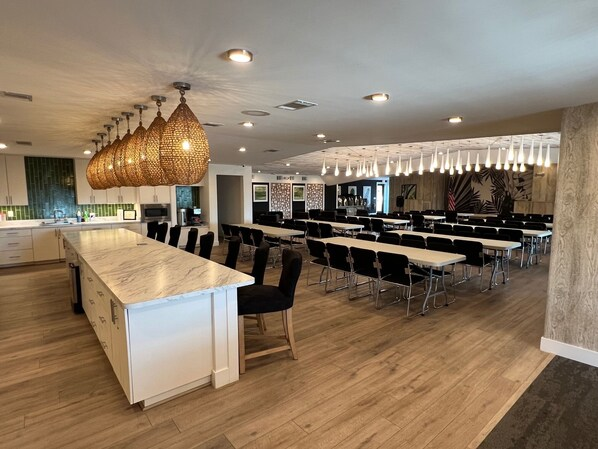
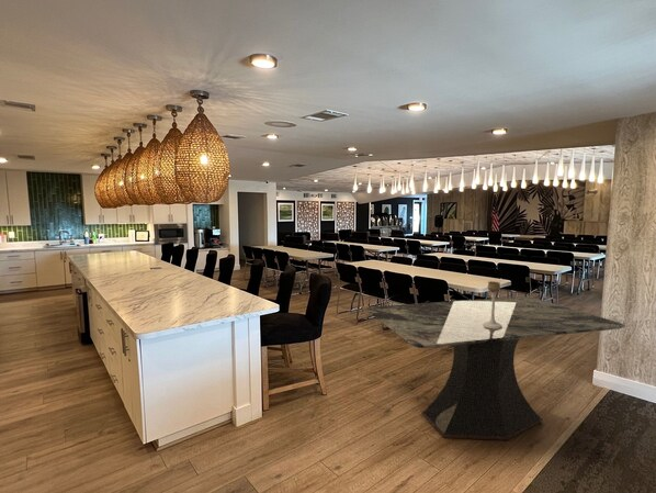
+ dining table [365,295,625,441]
+ candle holder [483,280,502,329]
